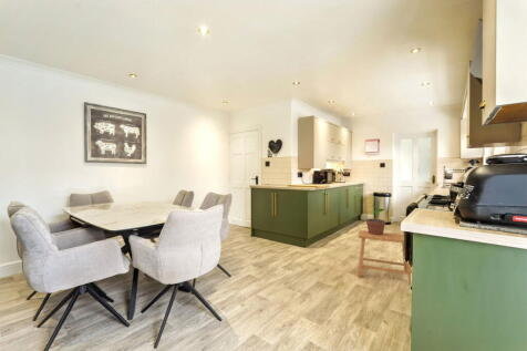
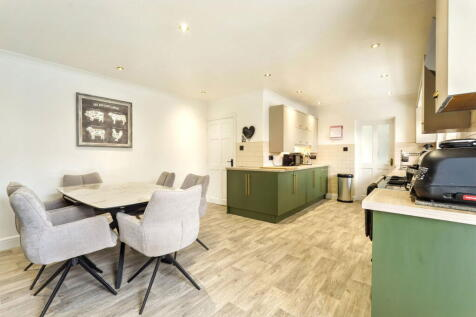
- stool [356,229,413,287]
- potted plant [365,204,386,235]
